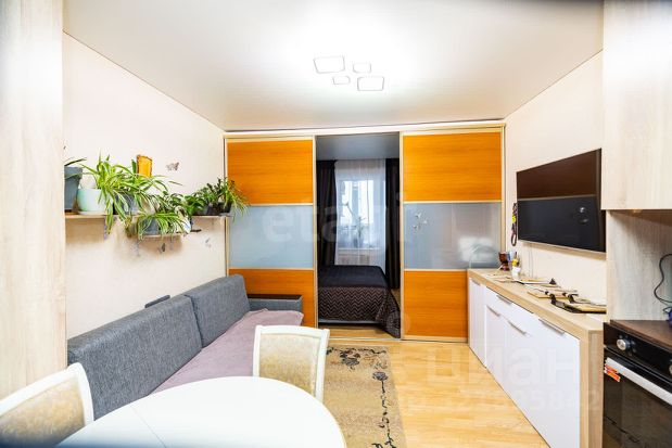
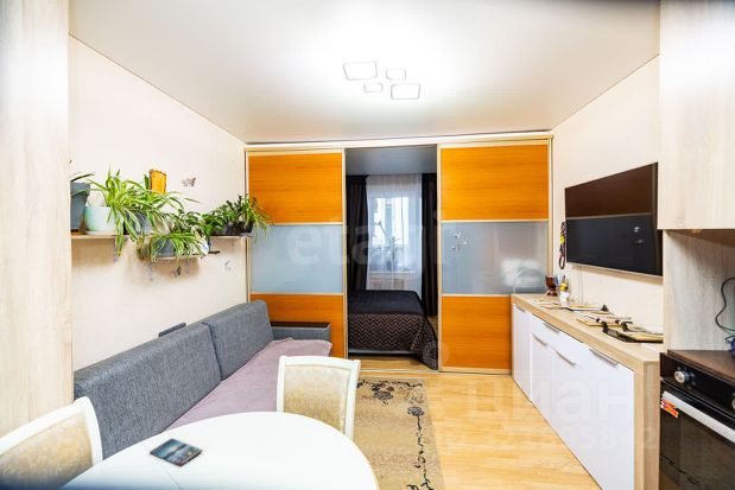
+ smartphone [150,437,203,467]
